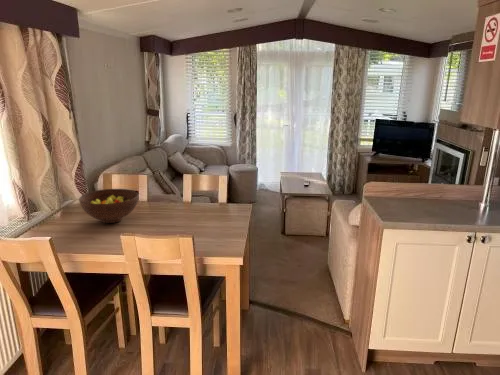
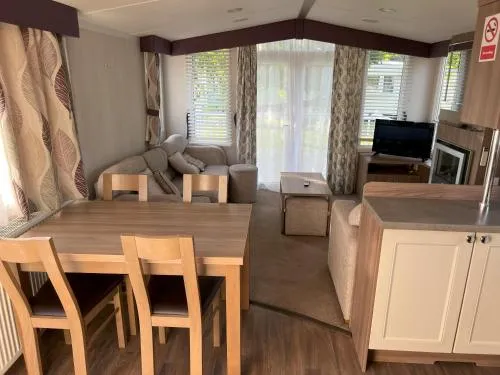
- fruit bowl [78,188,140,224]
